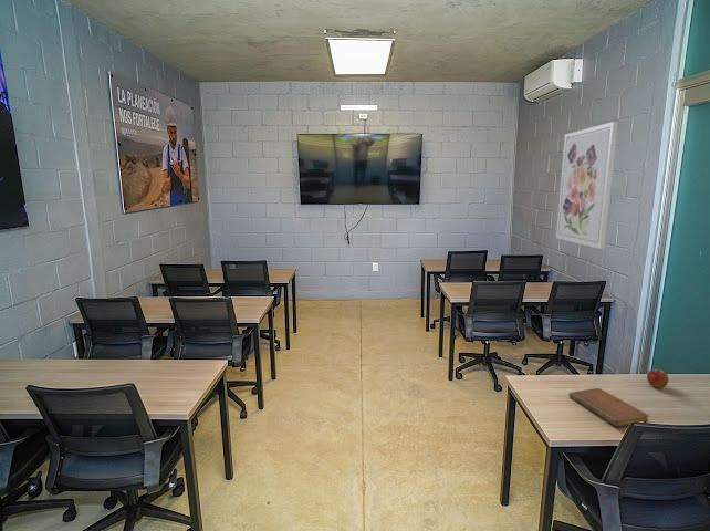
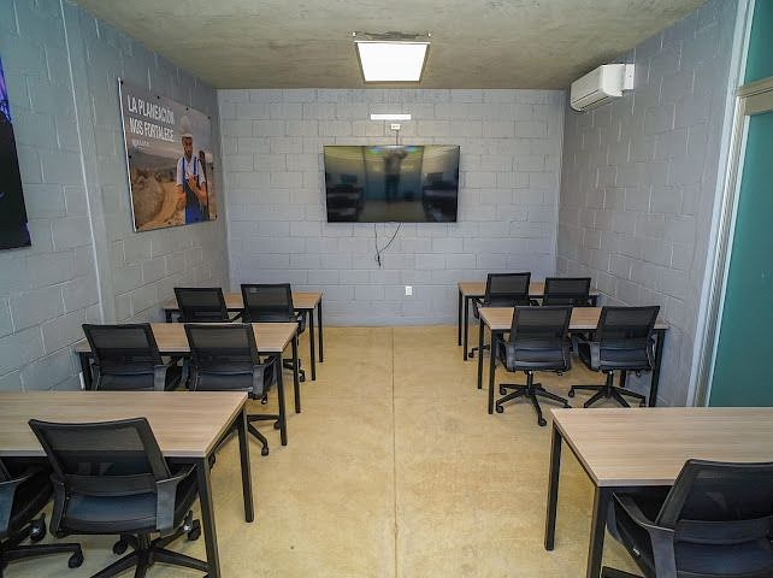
- wall art [555,121,619,250]
- notebook [568,387,650,428]
- apple [646,368,669,388]
